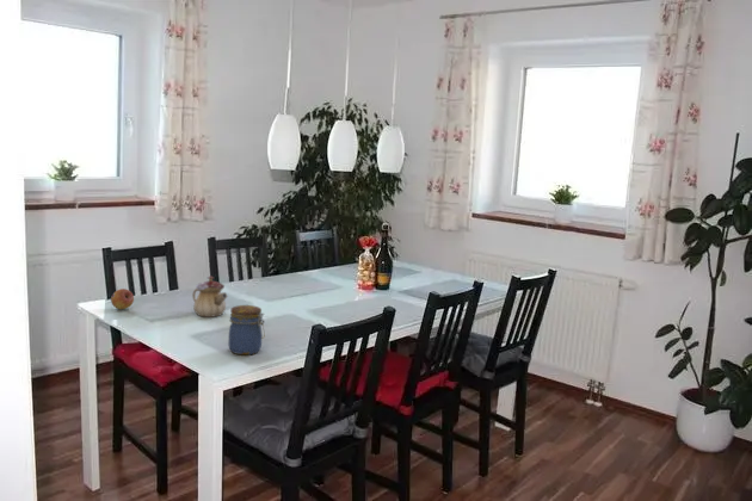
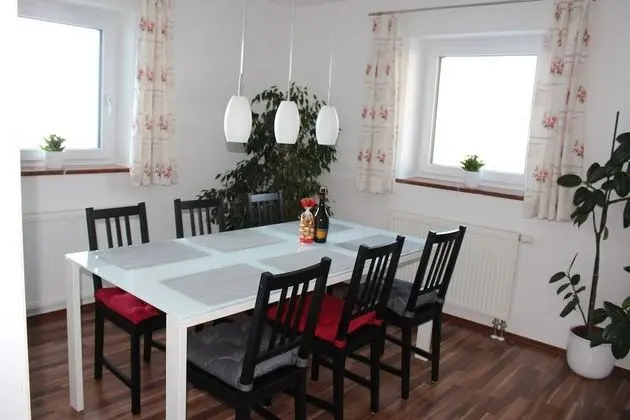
- jar [228,304,266,355]
- fruit [110,287,135,310]
- teapot [191,274,229,318]
